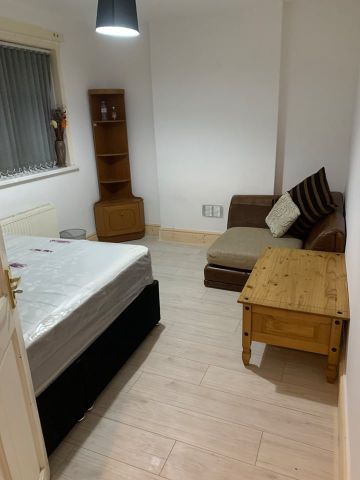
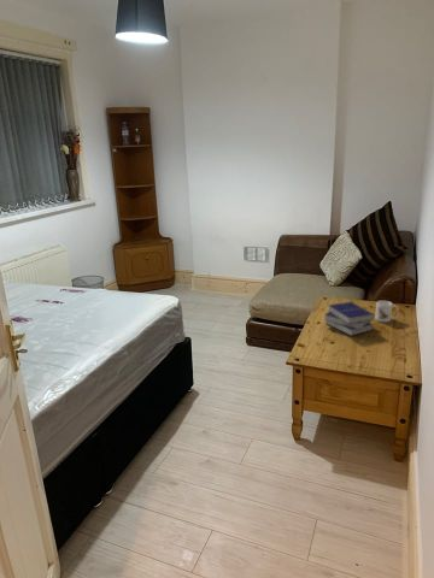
+ mug [374,300,400,323]
+ book [323,301,375,337]
